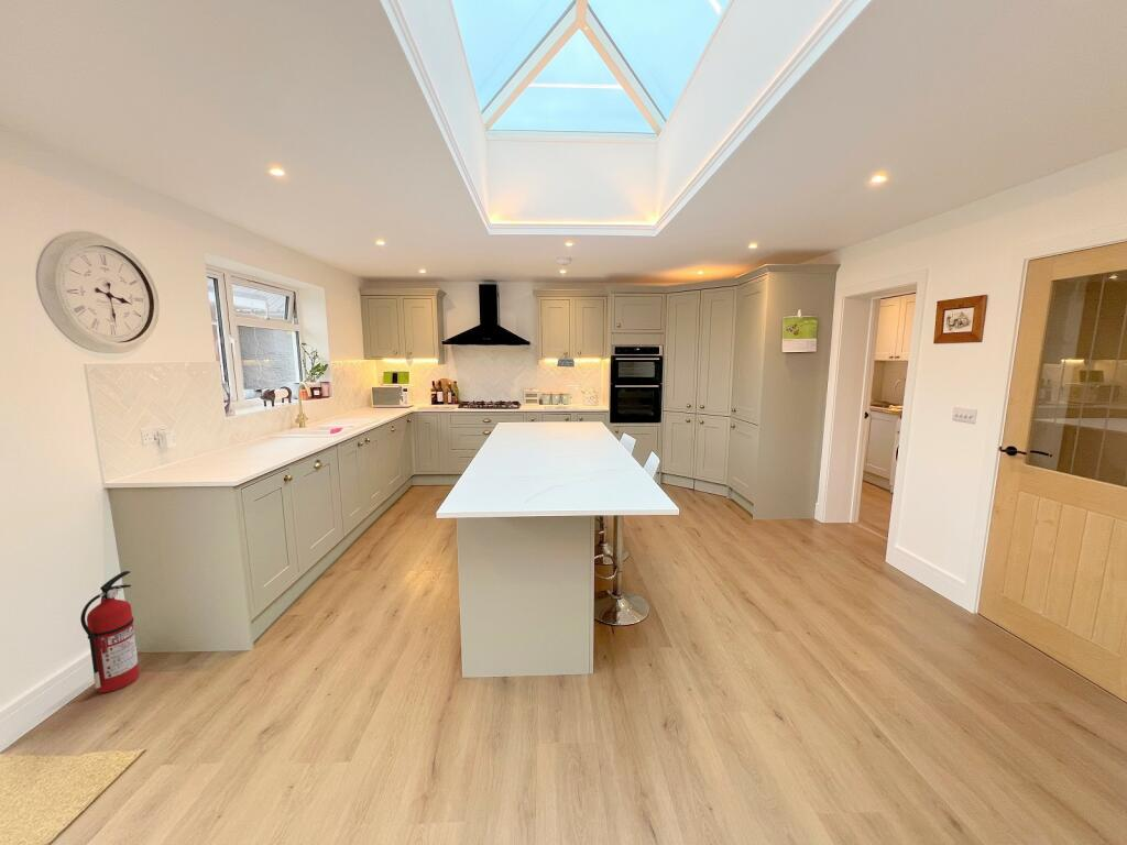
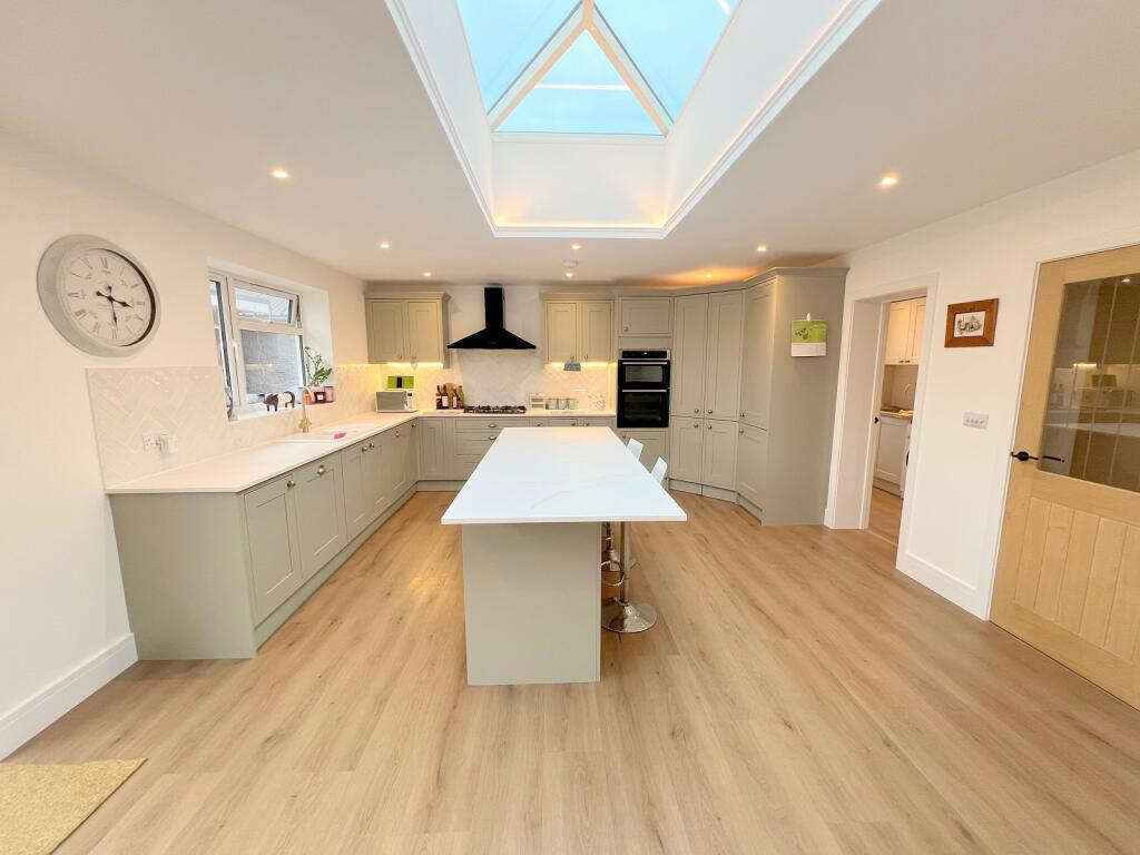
- fire extinguisher [79,570,140,694]
